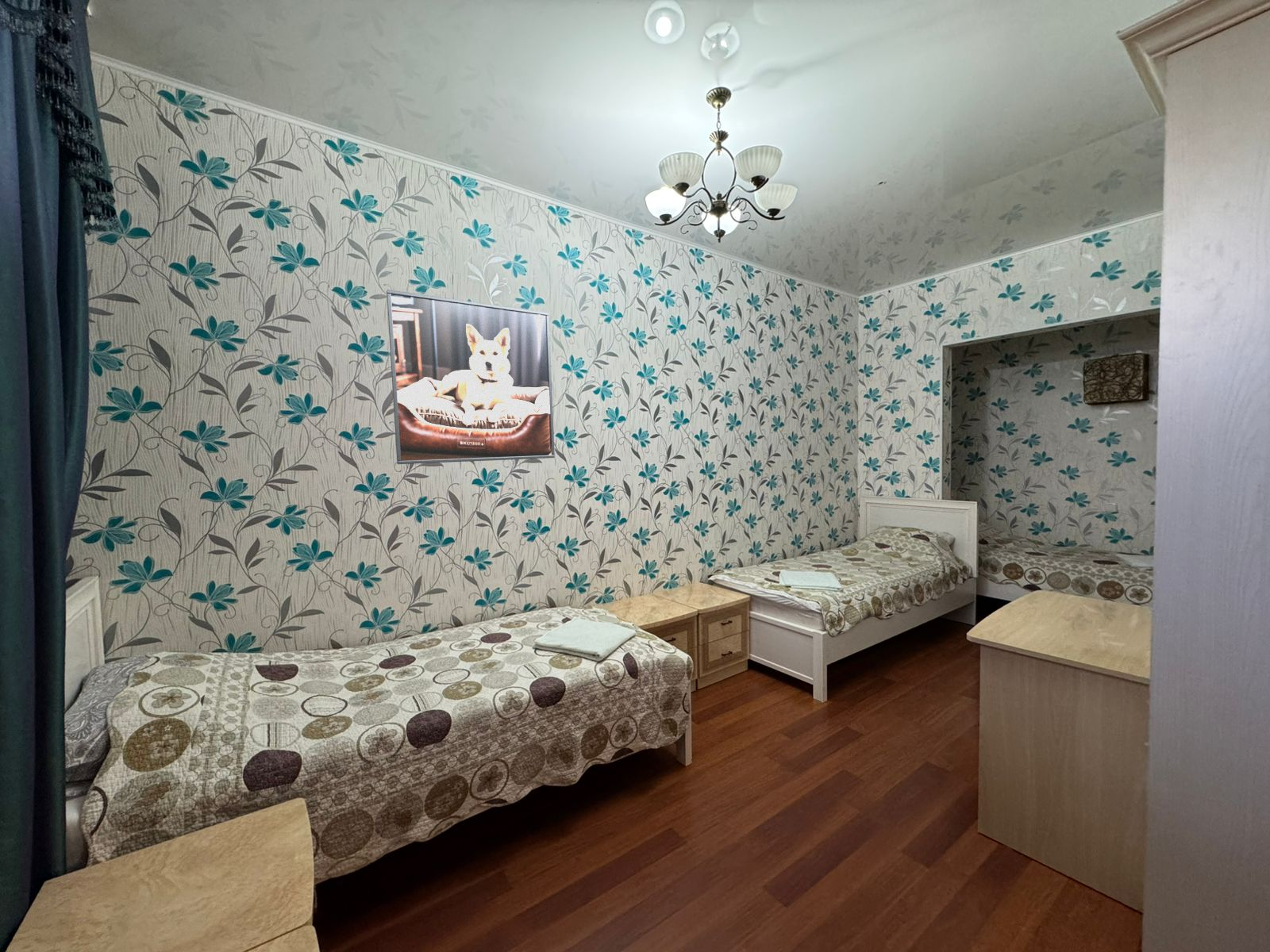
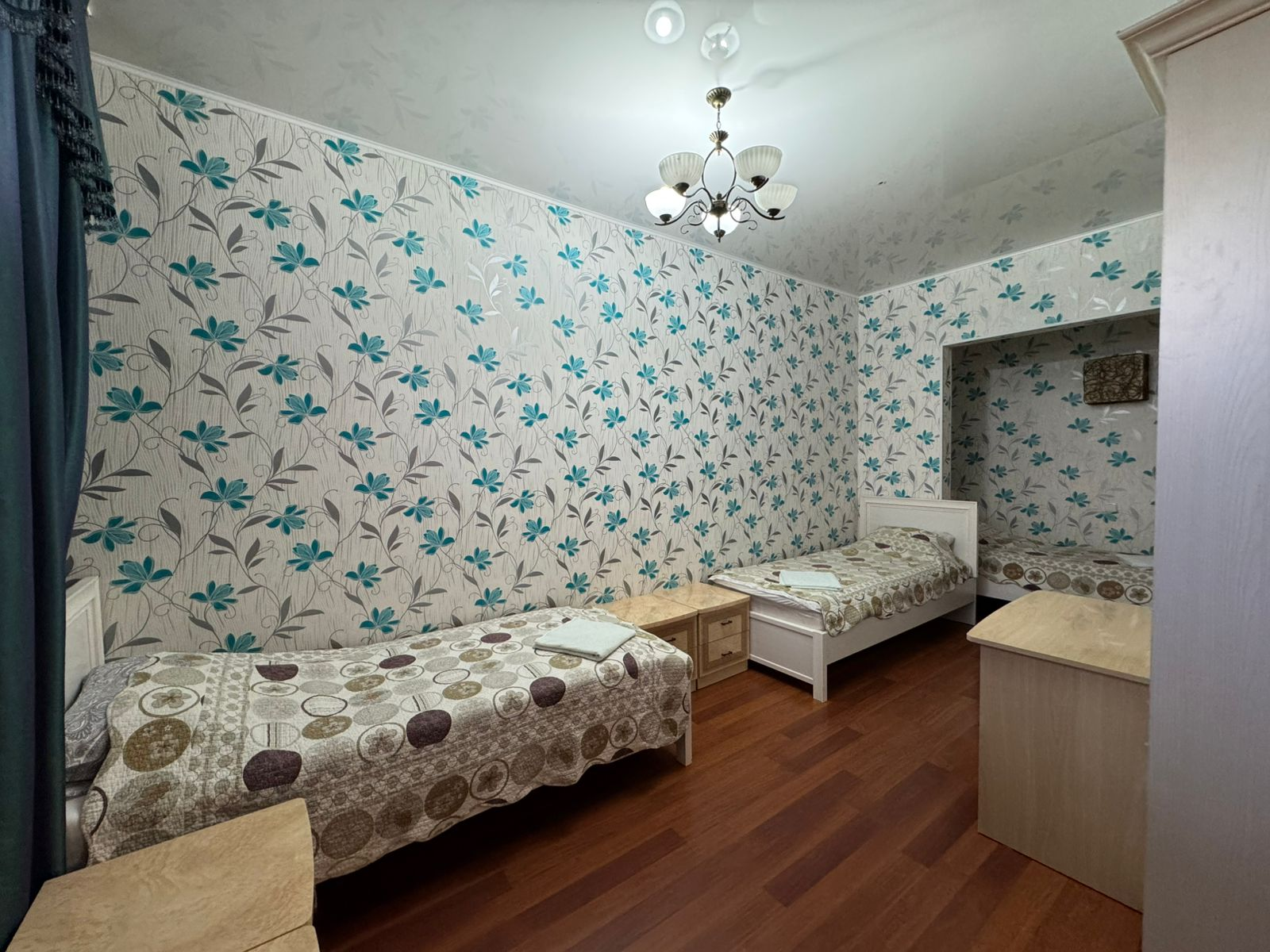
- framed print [386,289,556,465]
